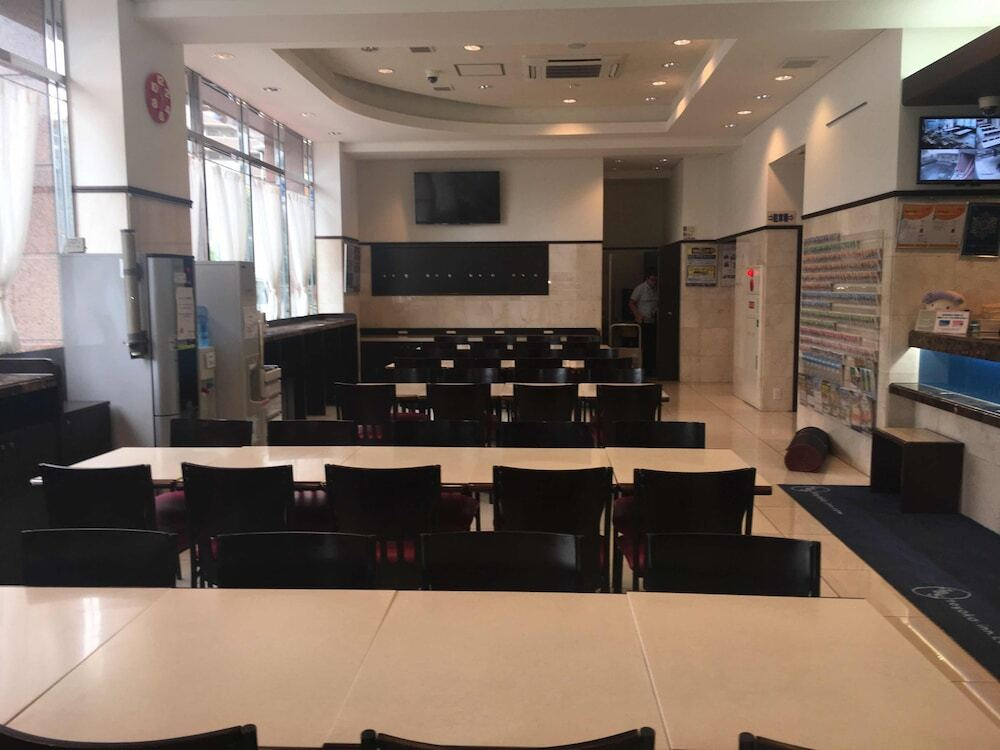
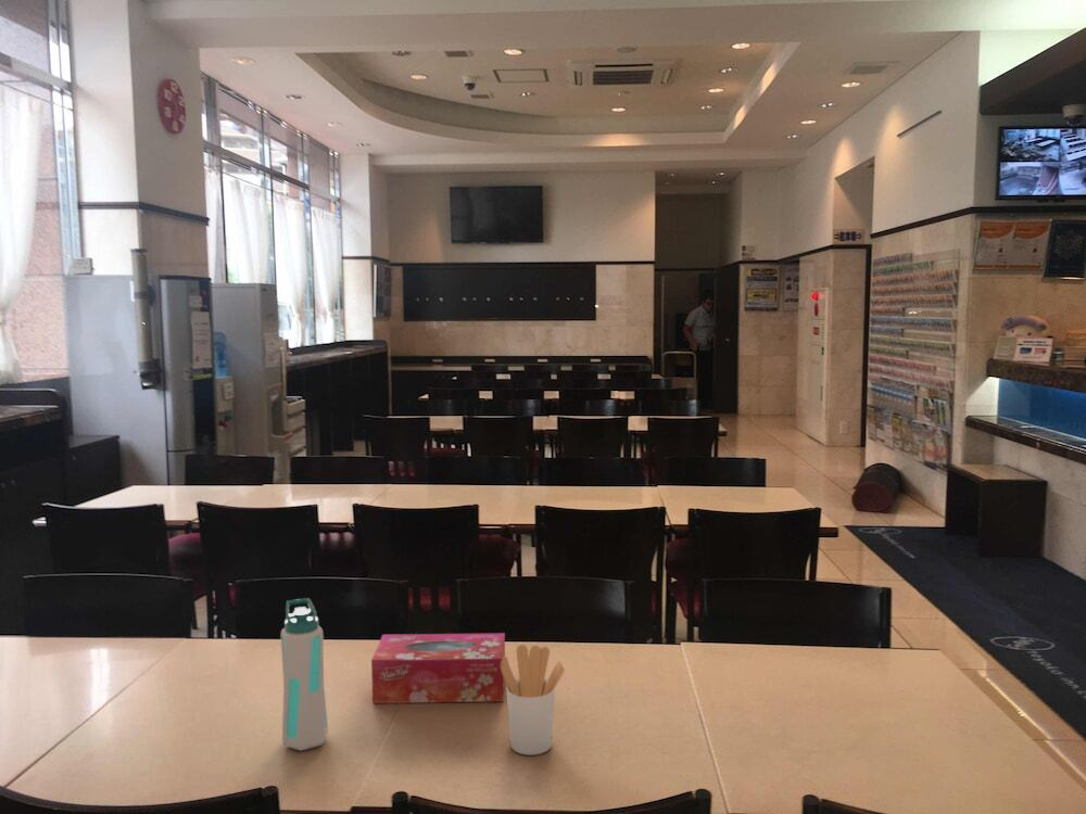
+ water bottle [280,597,329,752]
+ utensil holder [501,644,566,756]
+ tissue box [370,632,506,704]
